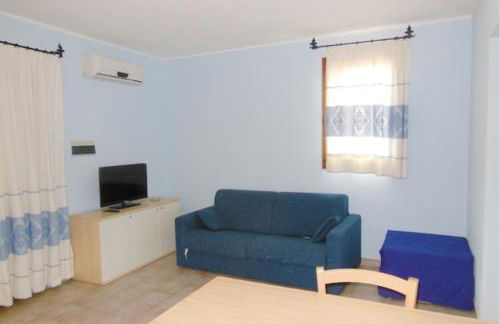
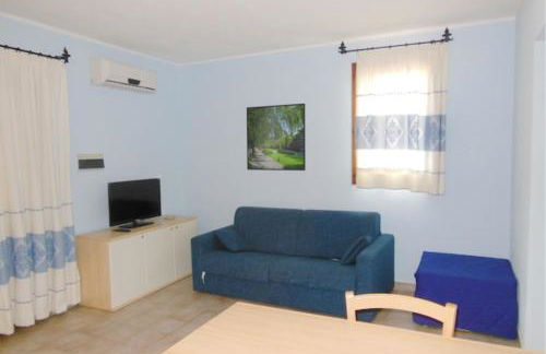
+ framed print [246,103,307,172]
